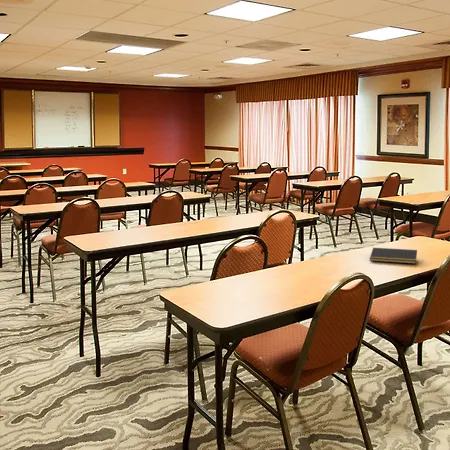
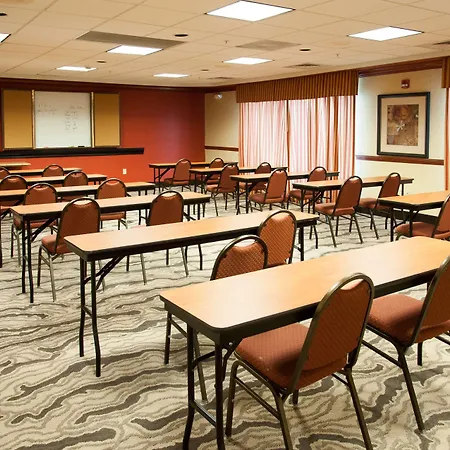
- notepad [369,247,418,265]
